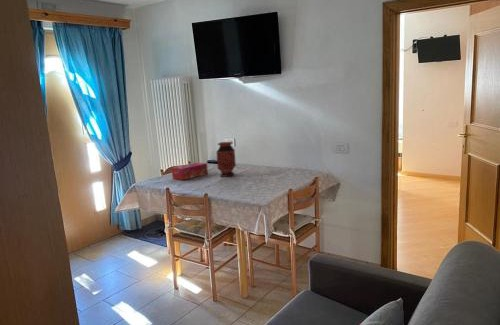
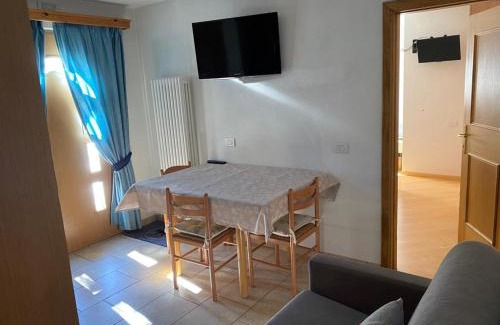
- vase [215,141,237,178]
- tissue box [171,161,209,181]
